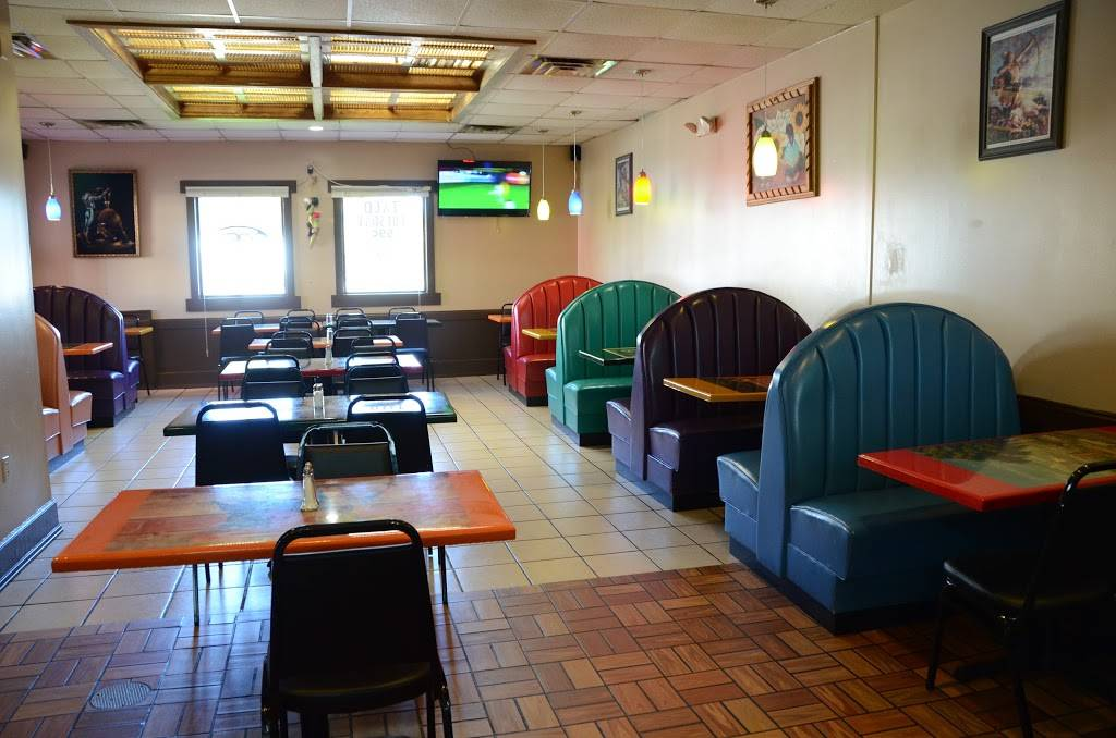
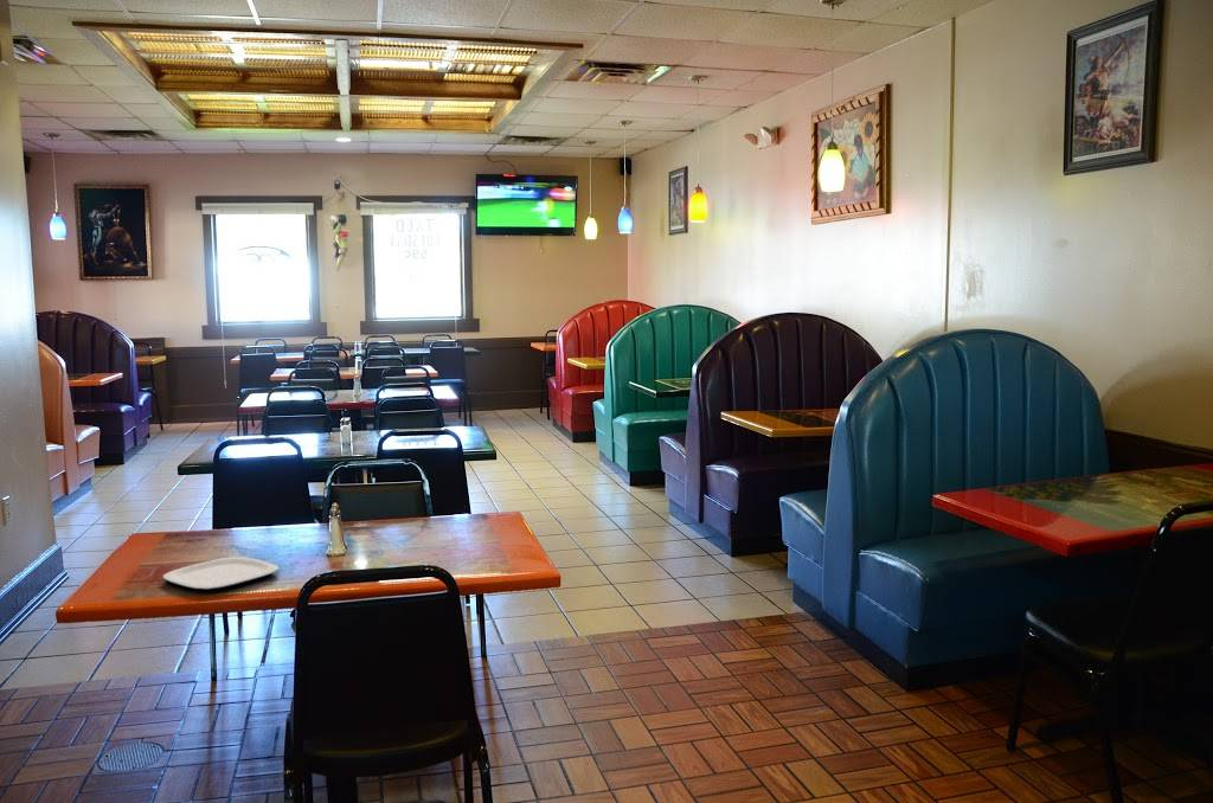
+ plate [162,555,281,591]
